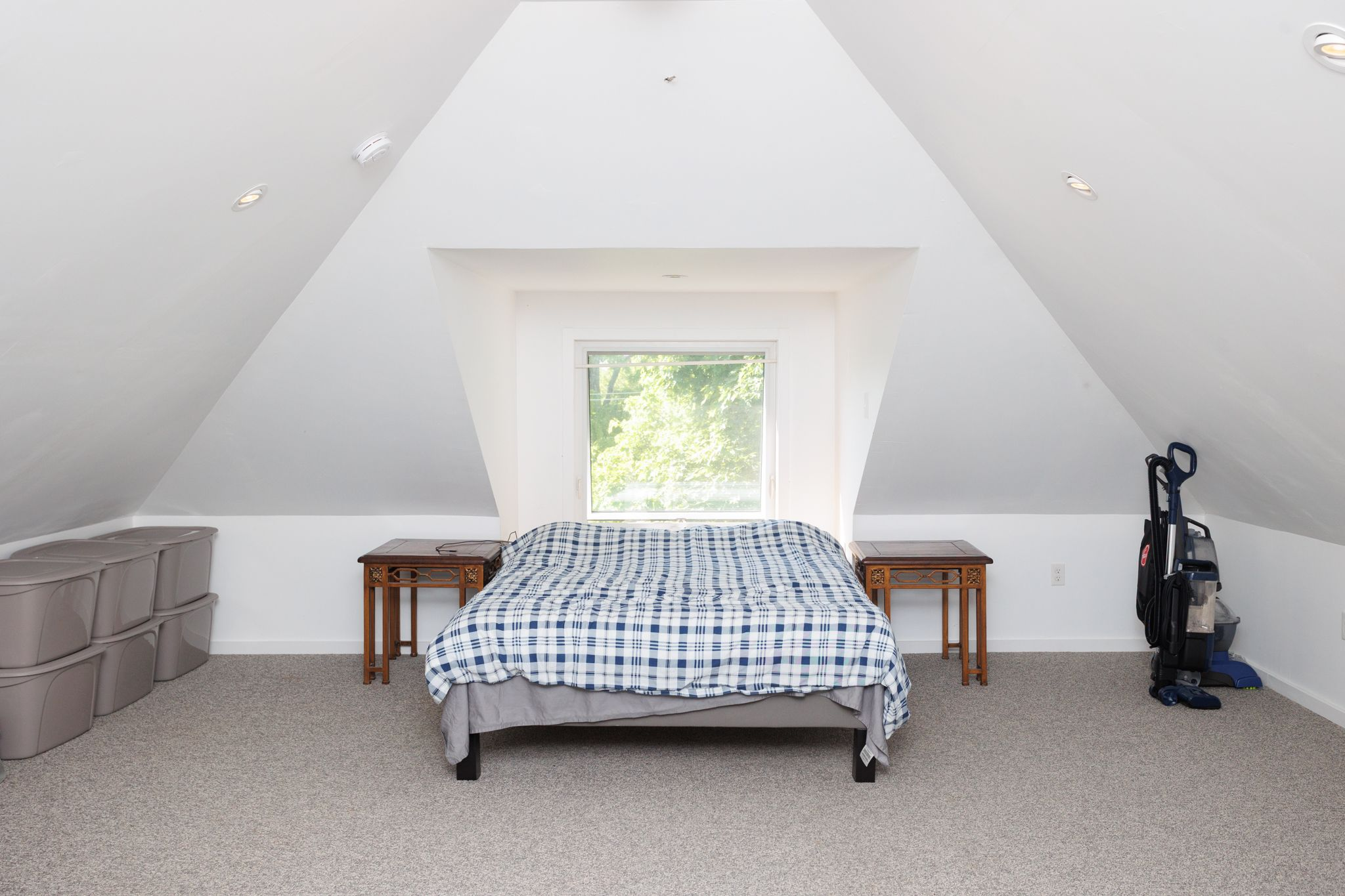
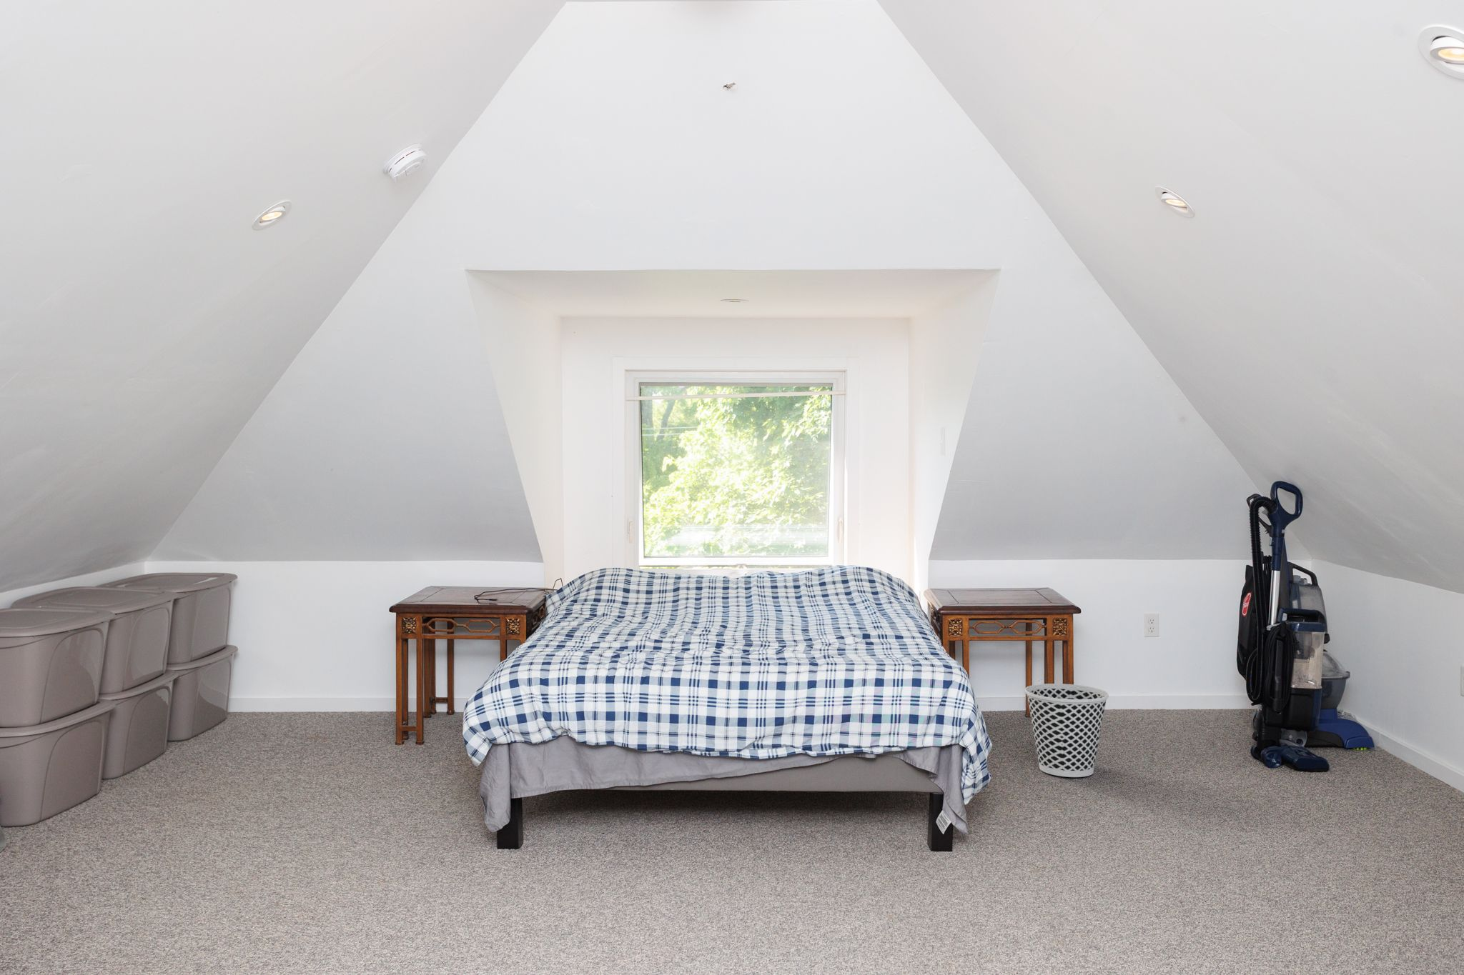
+ wastebasket [1024,683,1109,778]
